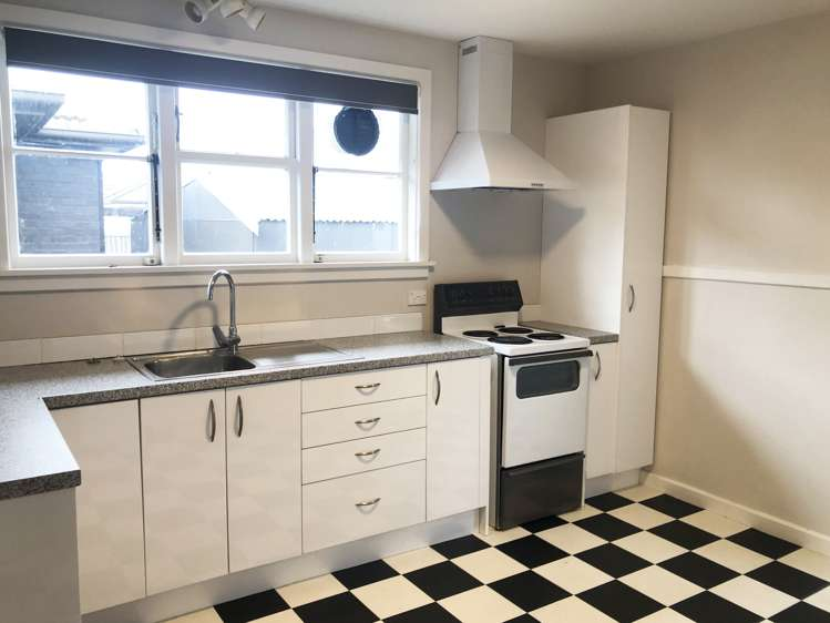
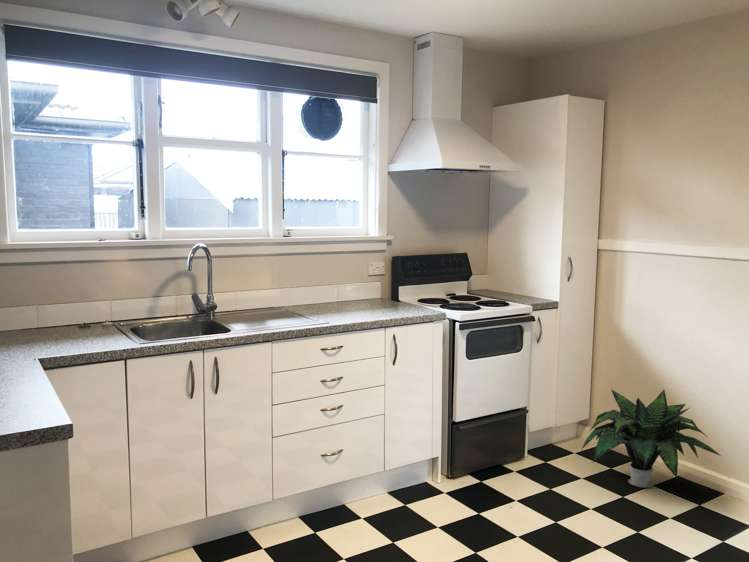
+ potted plant [580,388,722,488]
